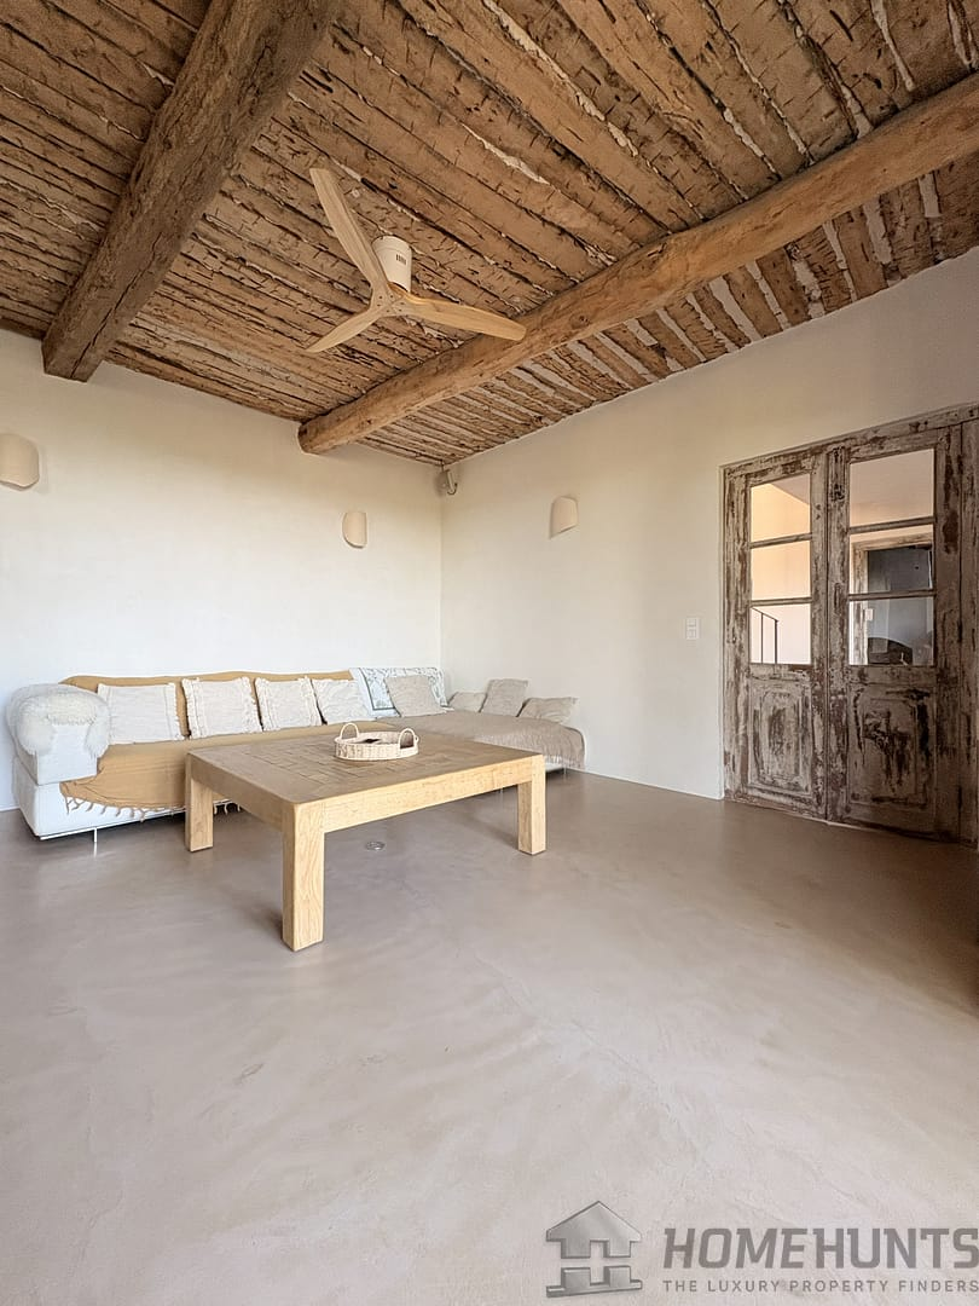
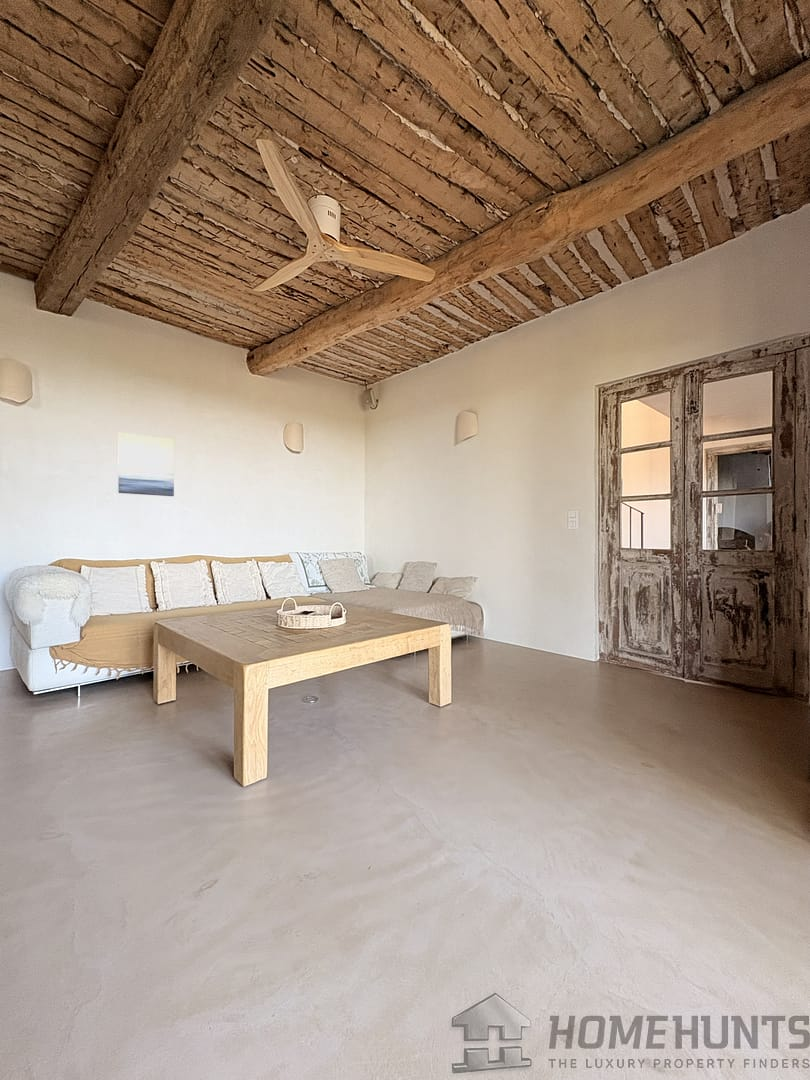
+ wall art [117,432,175,497]
